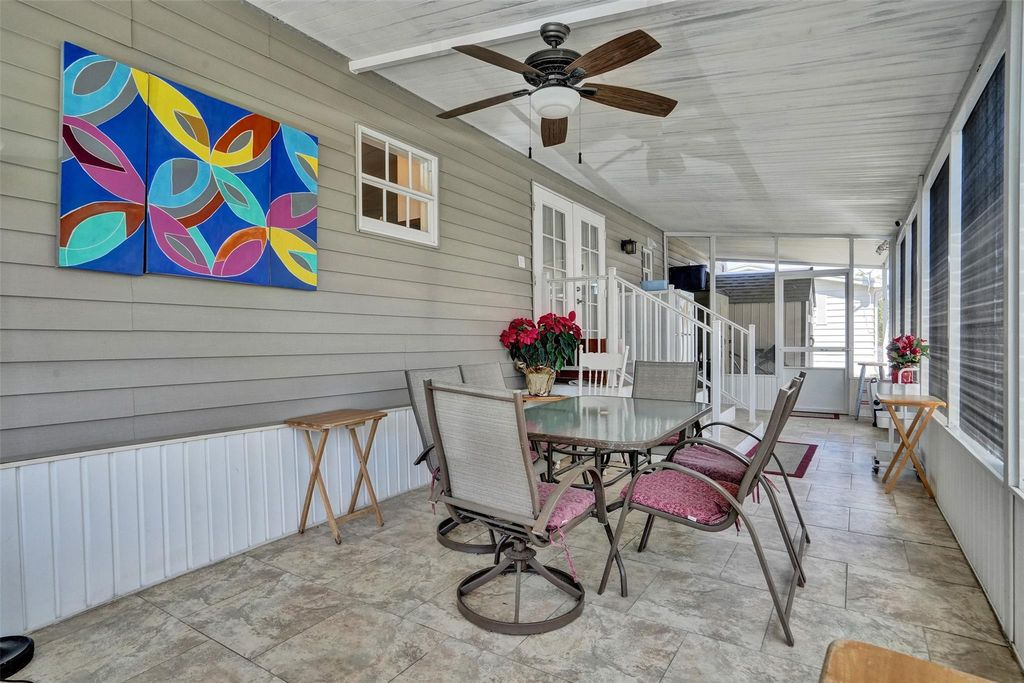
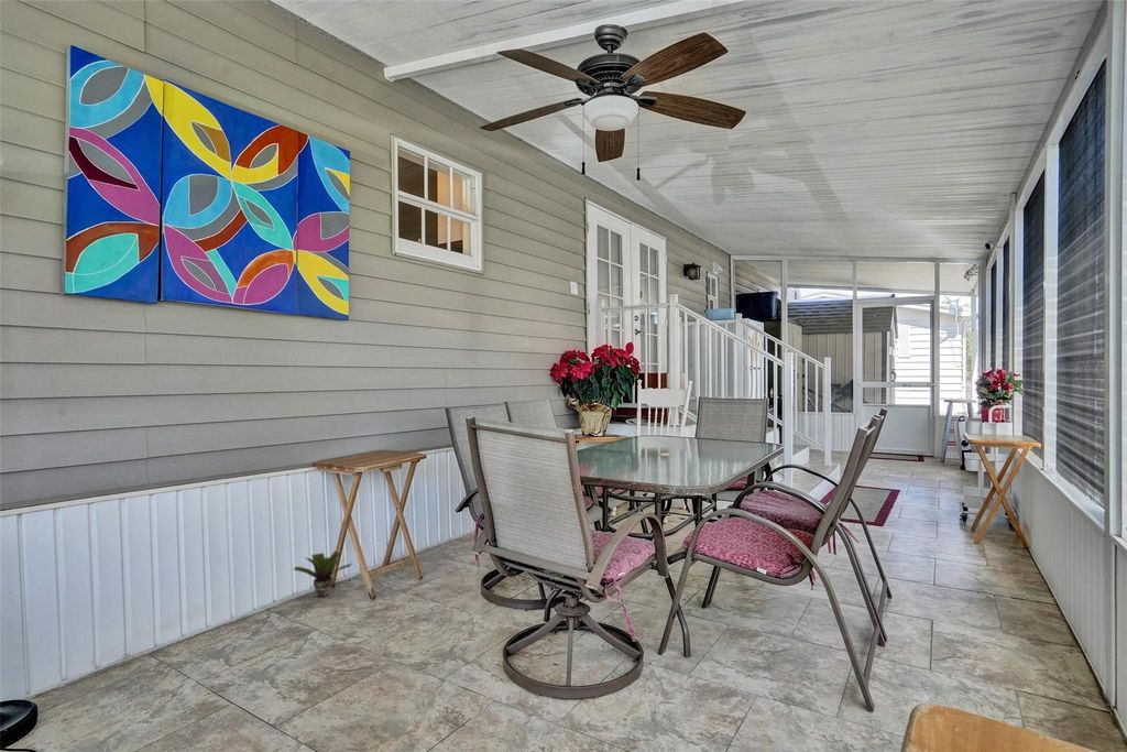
+ potted plant [292,551,353,598]
